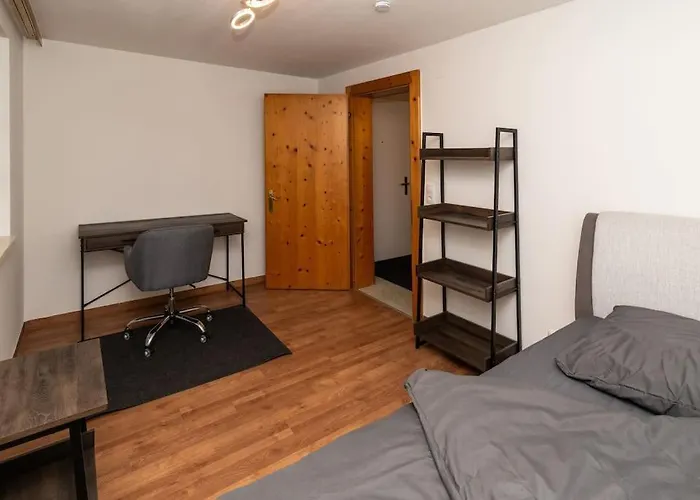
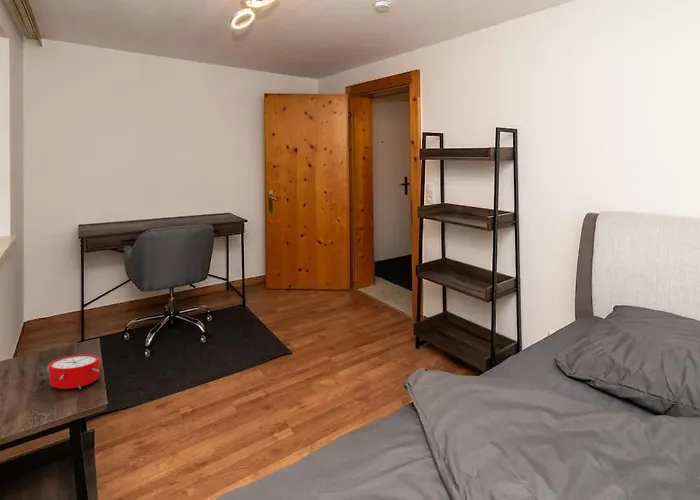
+ alarm clock [46,353,101,390]
